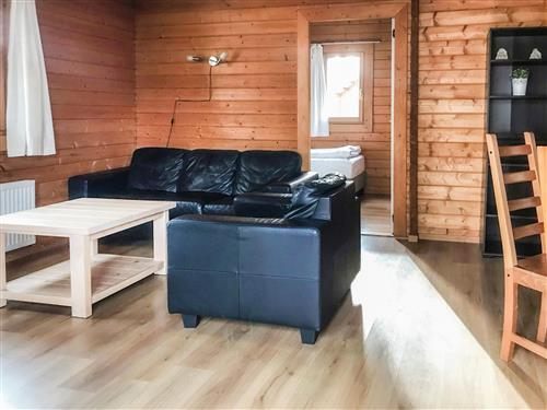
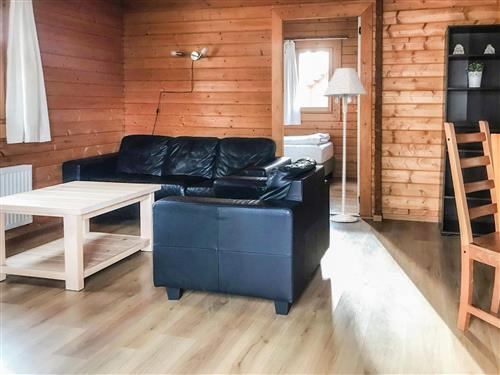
+ floor lamp [322,67,368,223]
